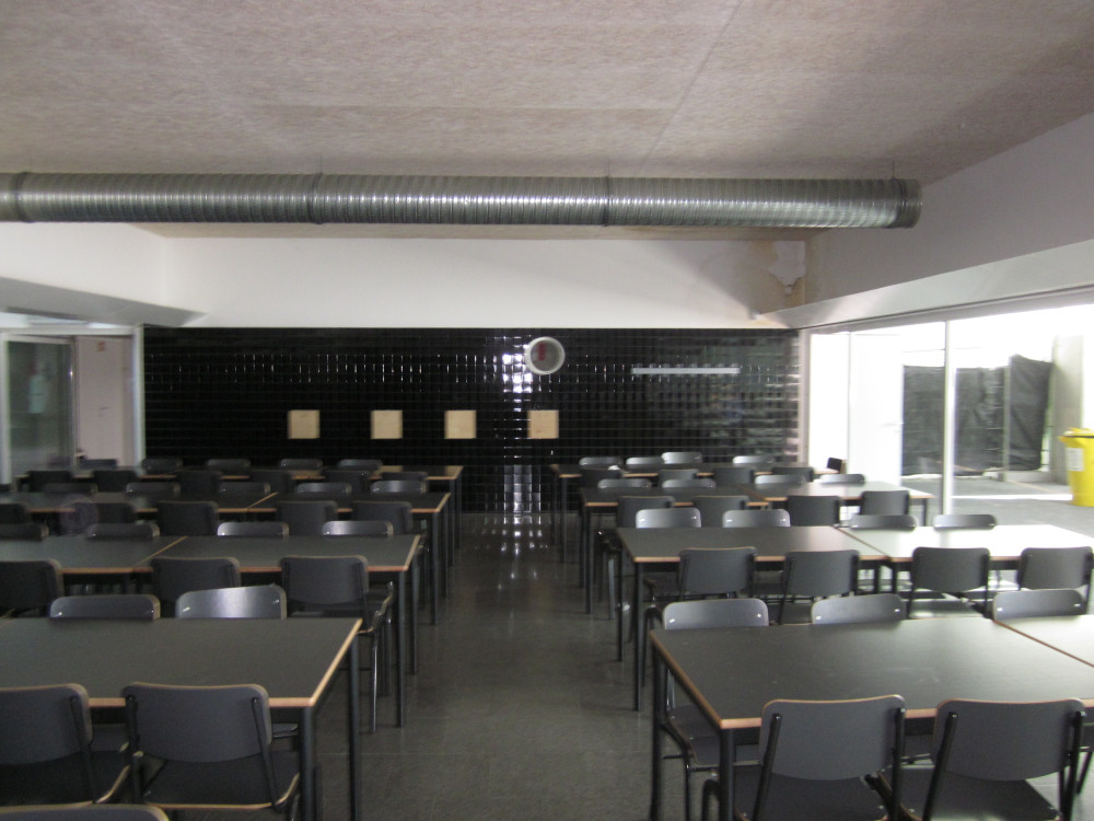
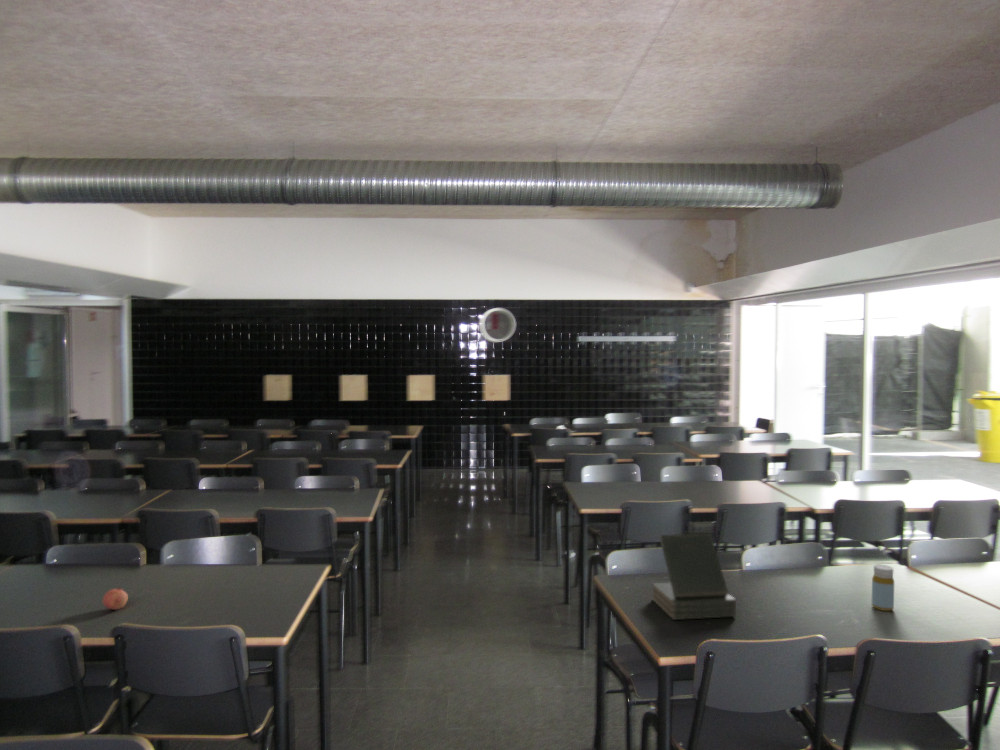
+ pomegranate [102,586,129,611]
+ bottle [871,564,895,612]
+ bible [651,533,737,621]
